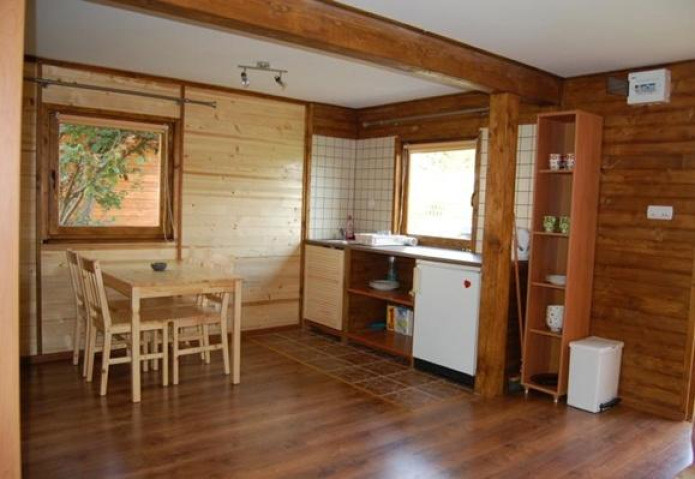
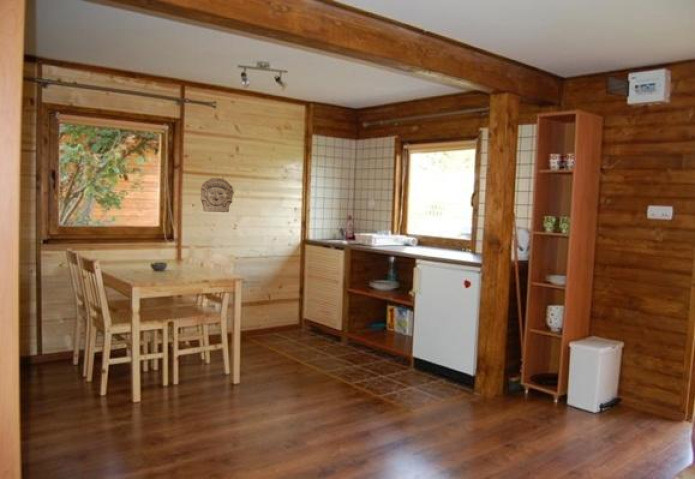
+ stone relief [200,177,234,213]
